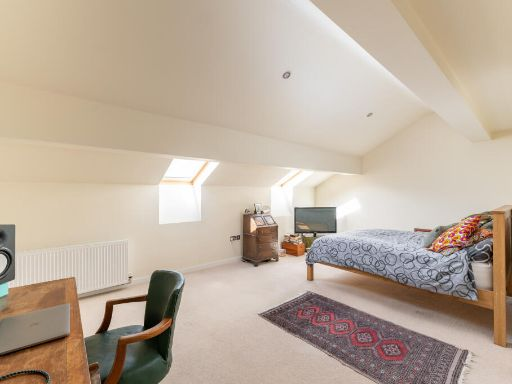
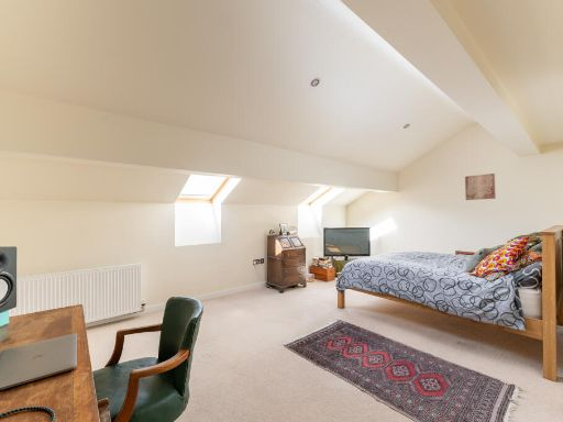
+ wall art [464,173,497,201]
